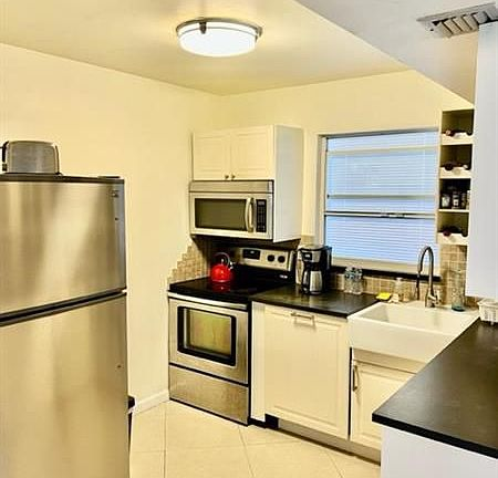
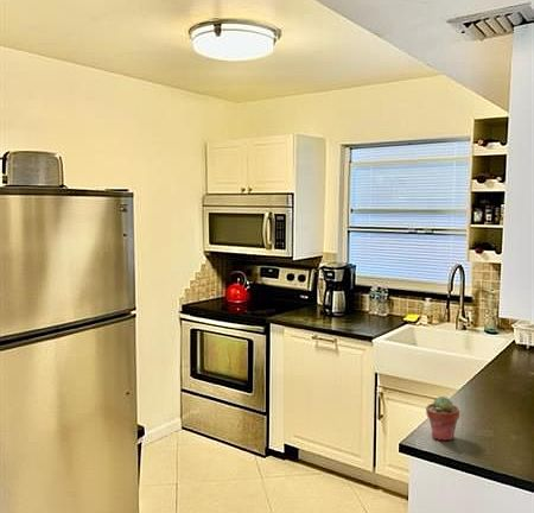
+ potted succulent [425,395,460,442]
